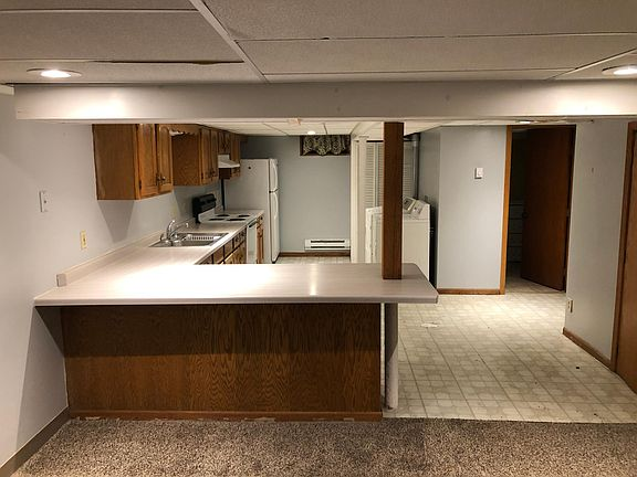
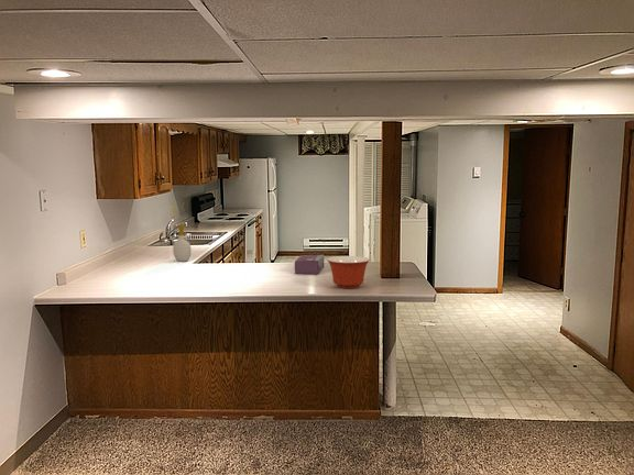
+ soap bottle [172,224,193,263]
+ tissue box [294,254,325,275]
+ mixing bowl [326,255,371,289]
